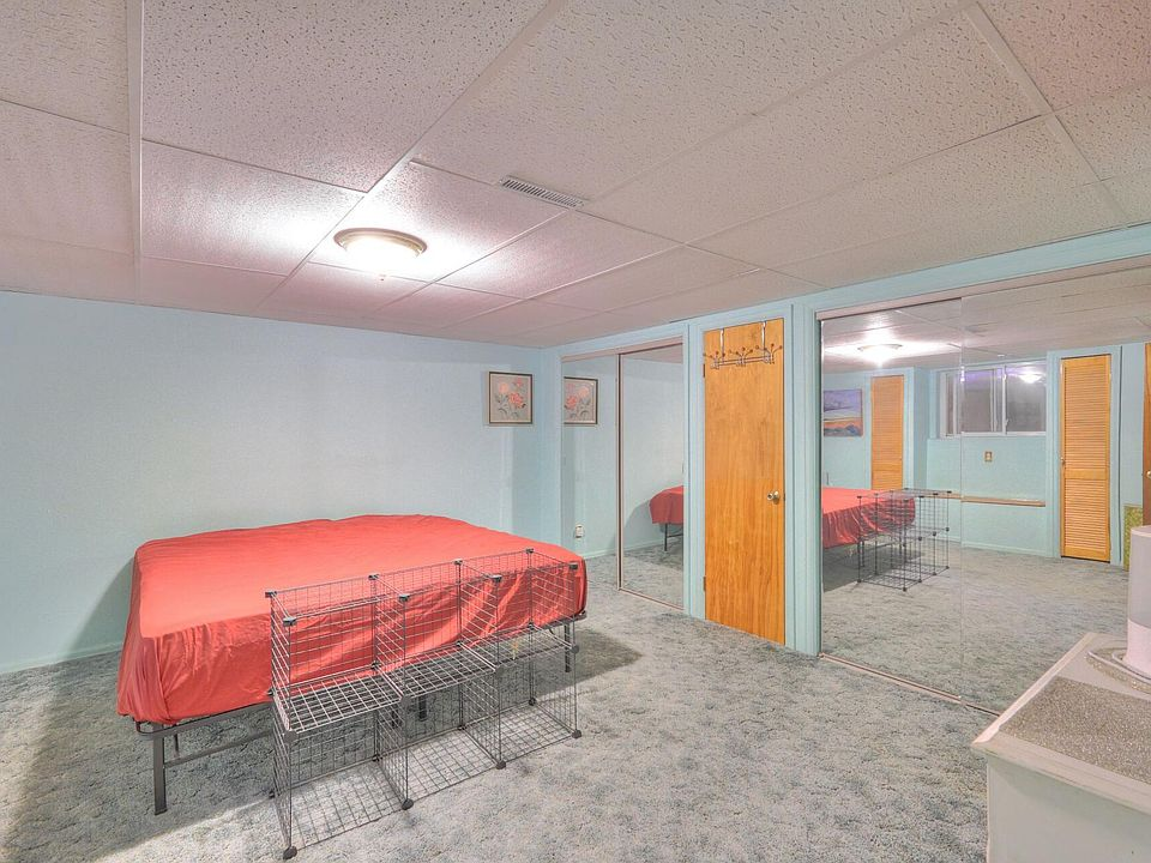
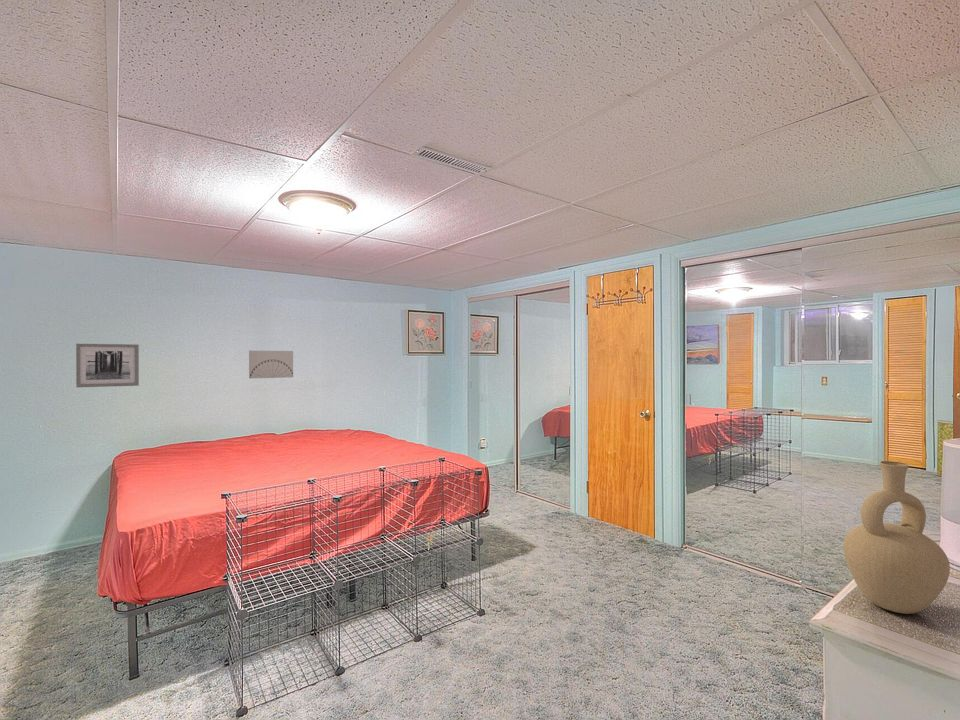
+ wall art [248,350,294,379]
+ vase [843,460,951,615]
+ wall art [75,343,140,388]
